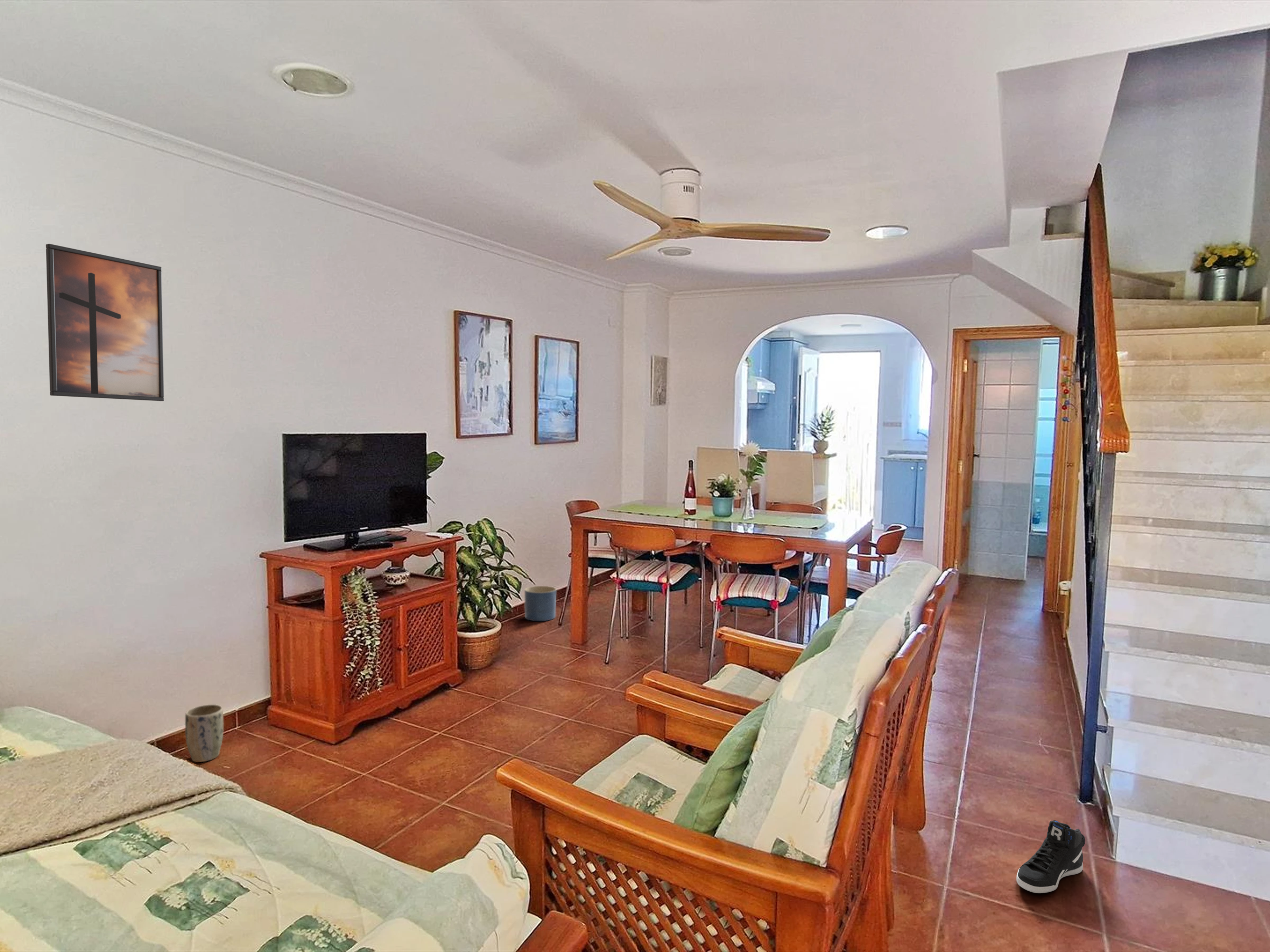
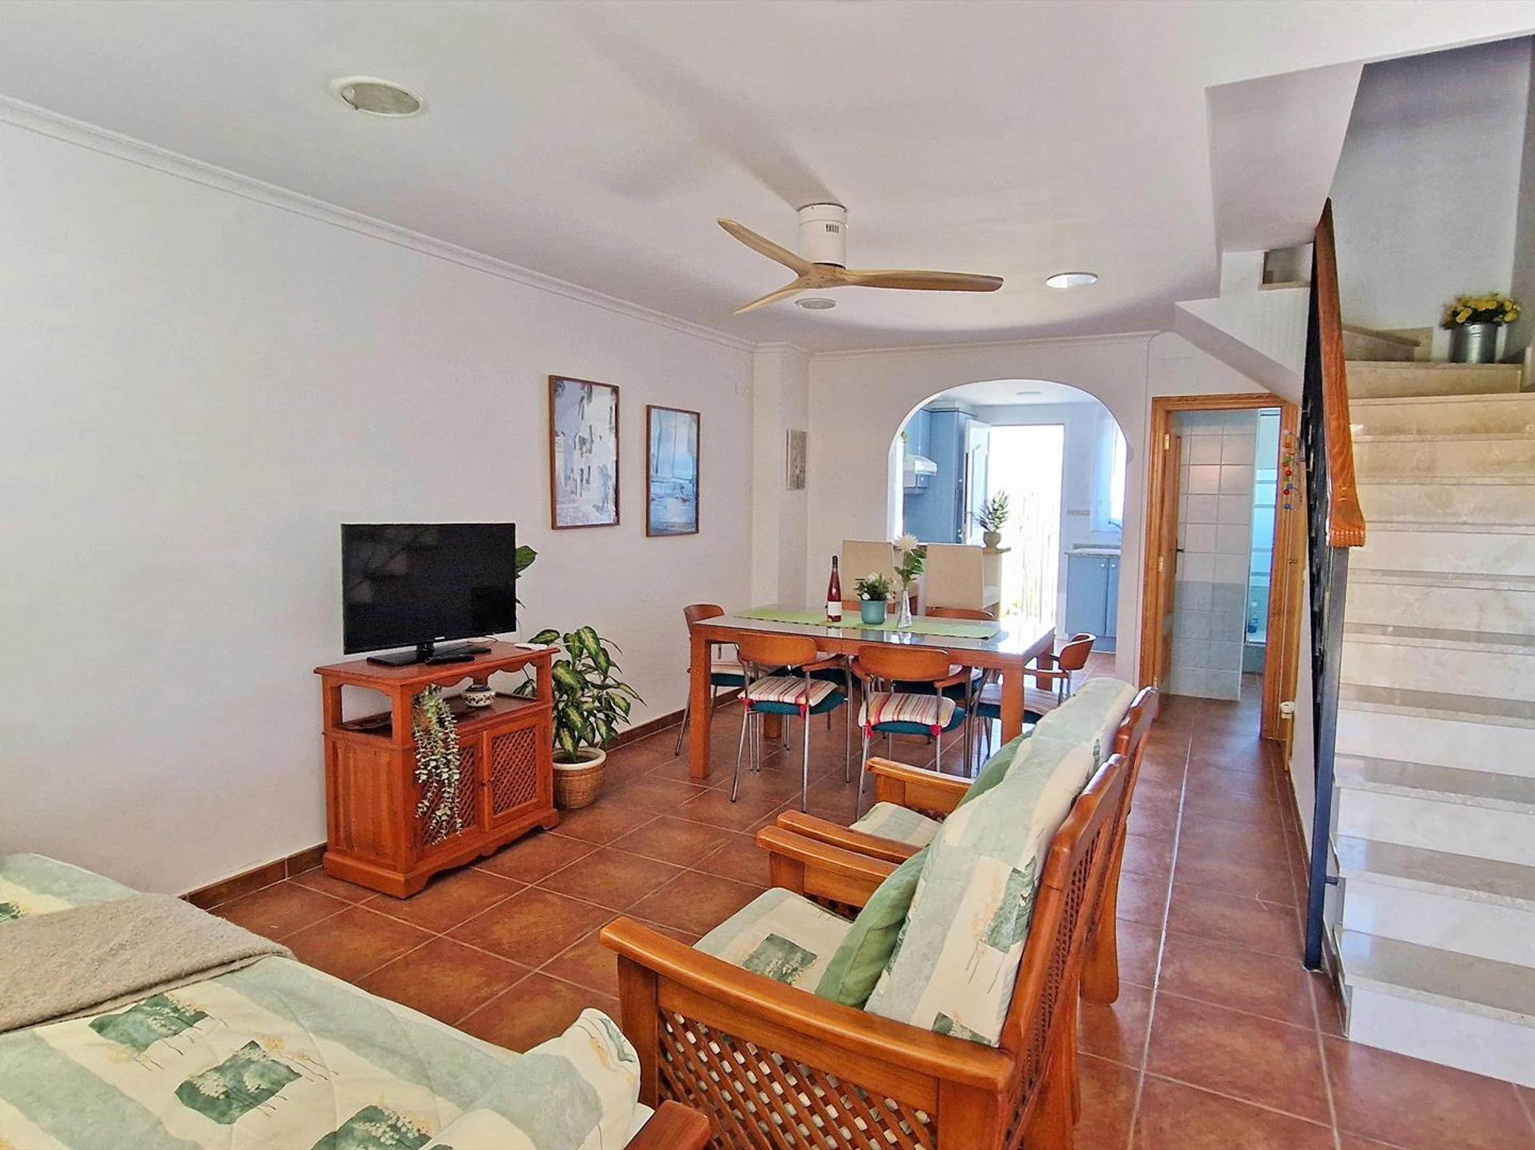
- plant pot [185,704,224,763]
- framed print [46,243,165,401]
- sneaker [1016,820,1085,894]
- planter [524,585,557,621]
